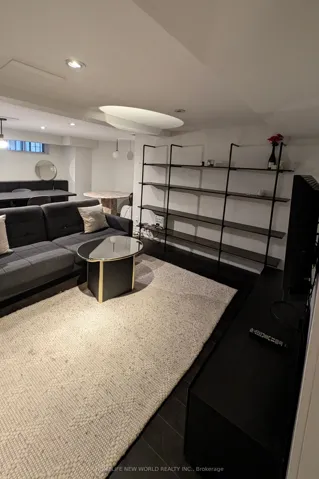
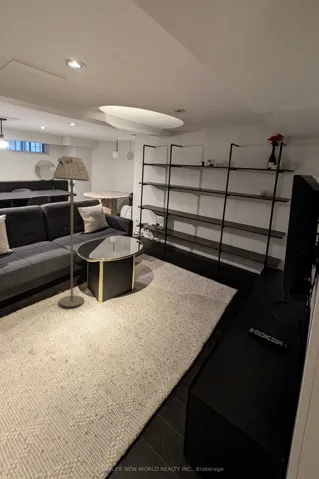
+ floor lamp [52,155,90,308]
